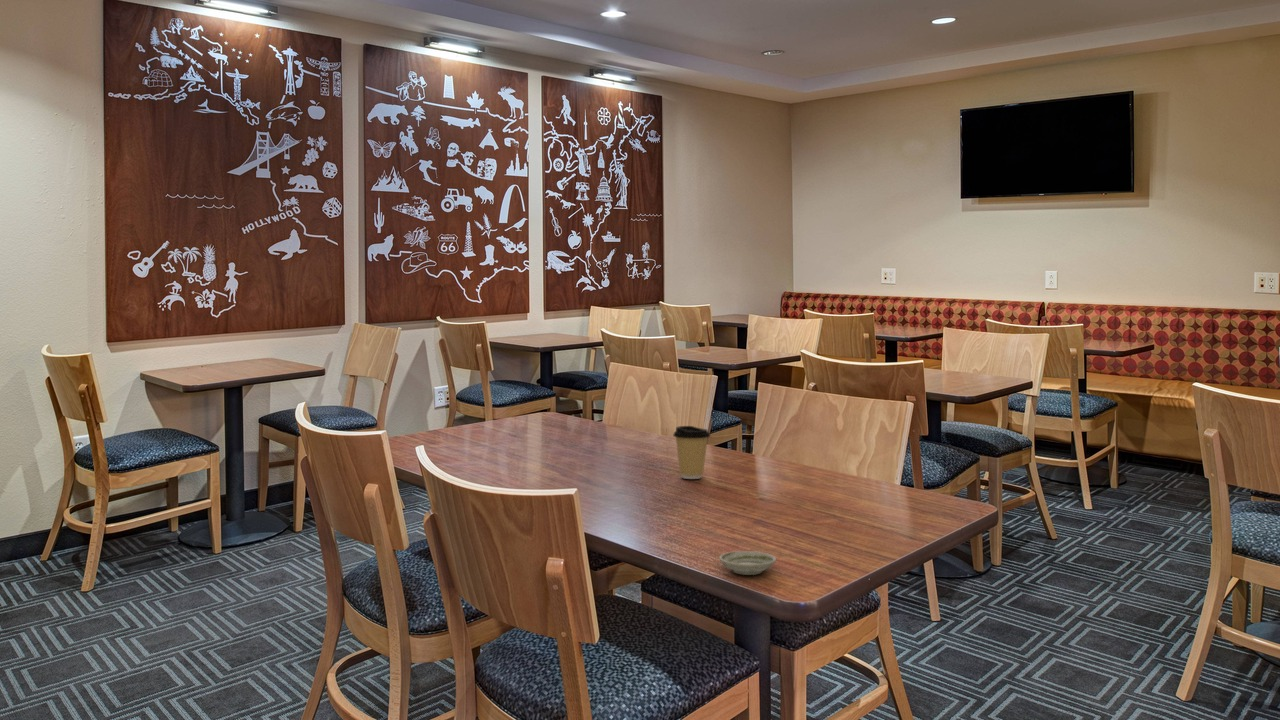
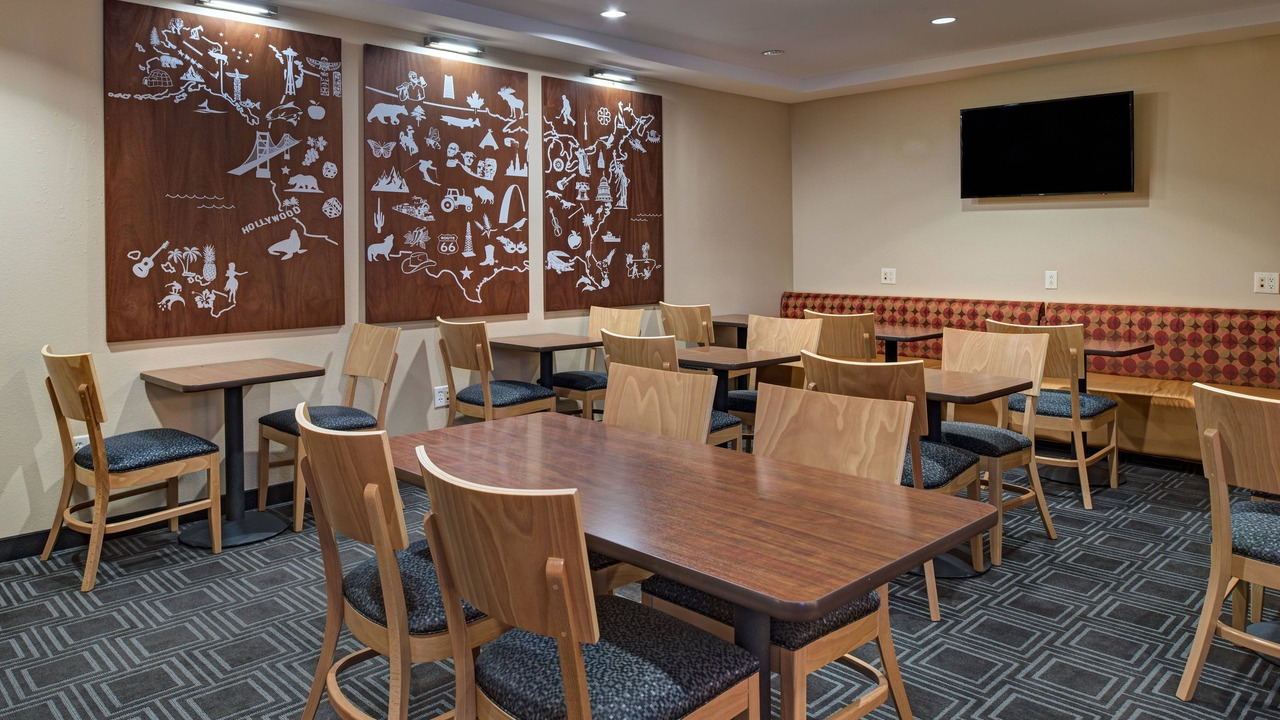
- saucer [718,550,777,576]
- coffee cup [672,425,711,480]
